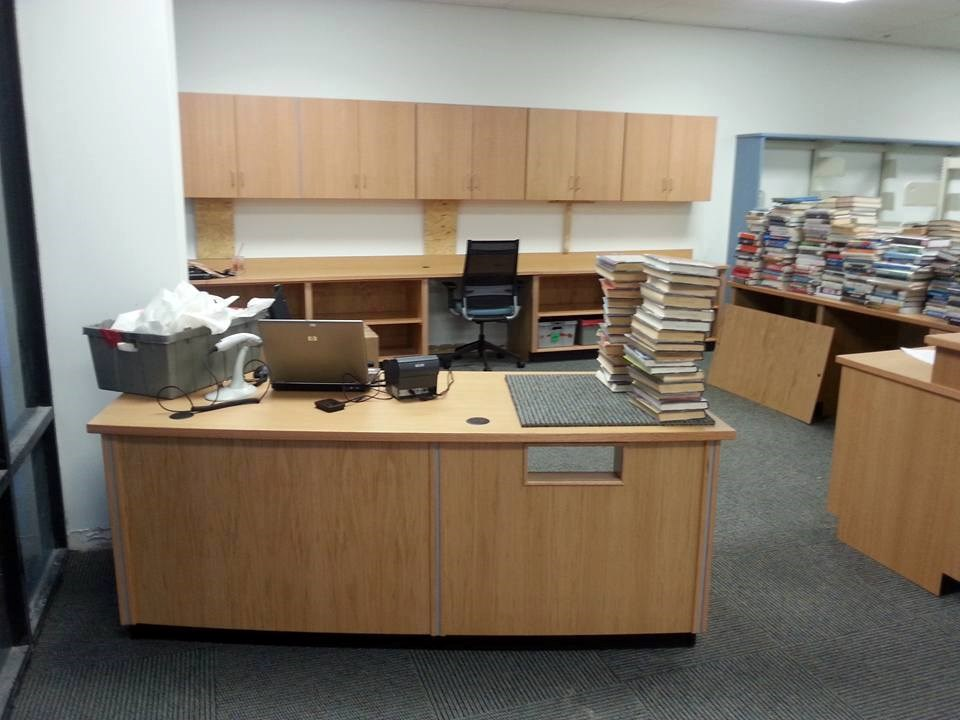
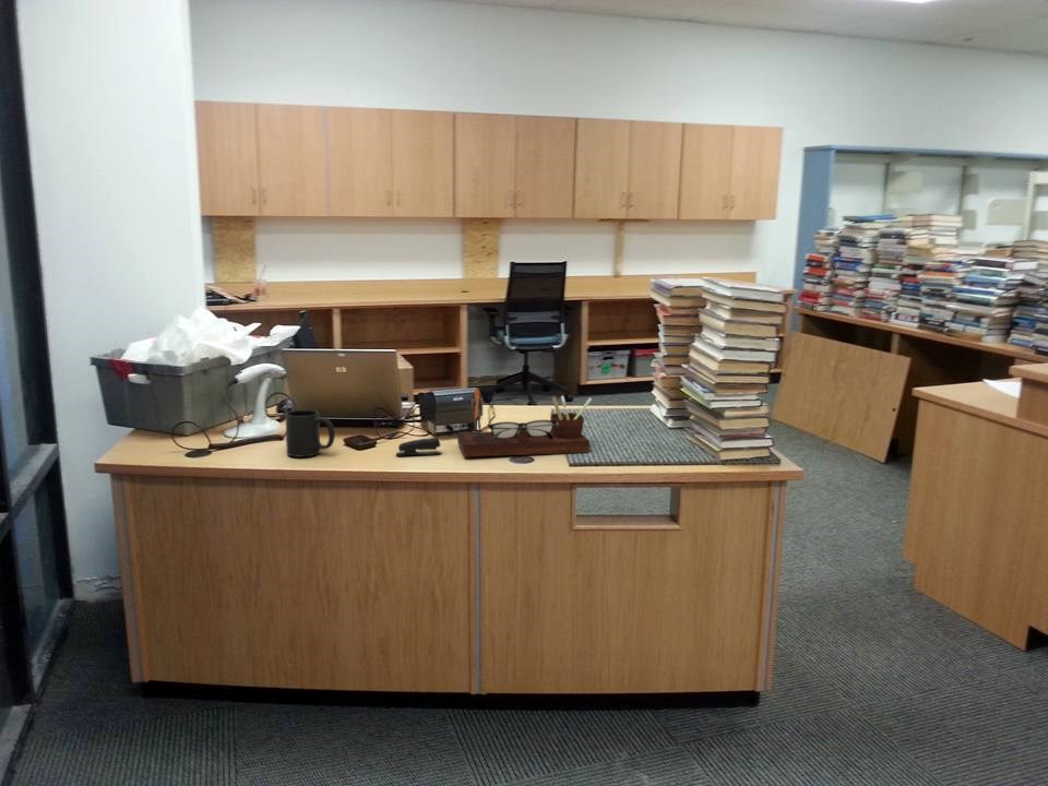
+ desk organizer [456,388,593,457]
+ stapler [395,437,442,456]
+ mug [284,408,336,458]
